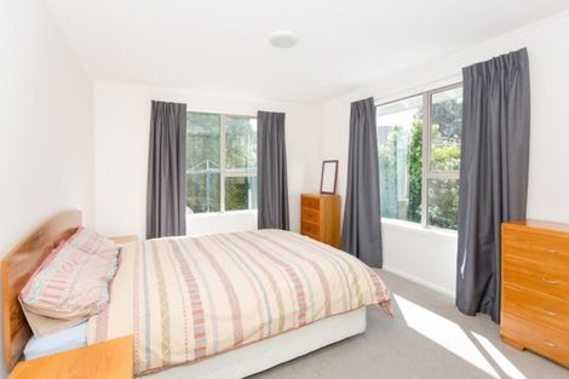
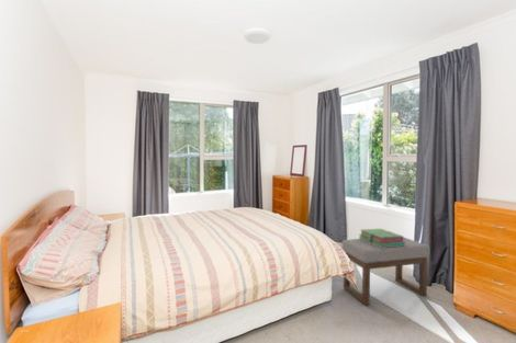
+ ottoman [341,237,430,306]
+ stack of books [358,228,405,248]
